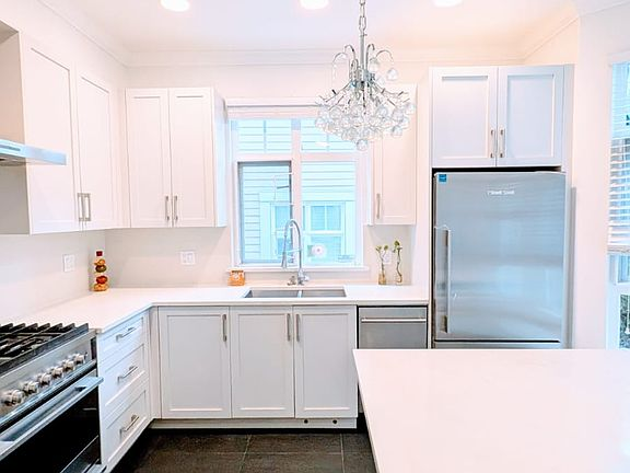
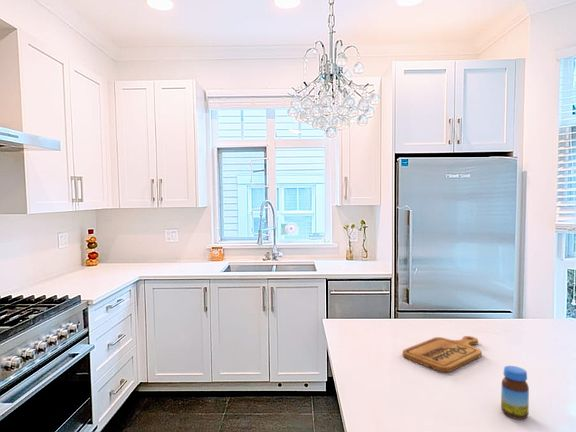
+ cutting board [402,335,483,373]
+ jar [500,365,530,420]
